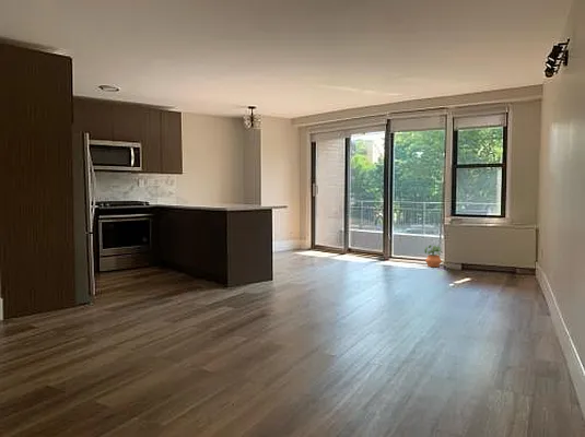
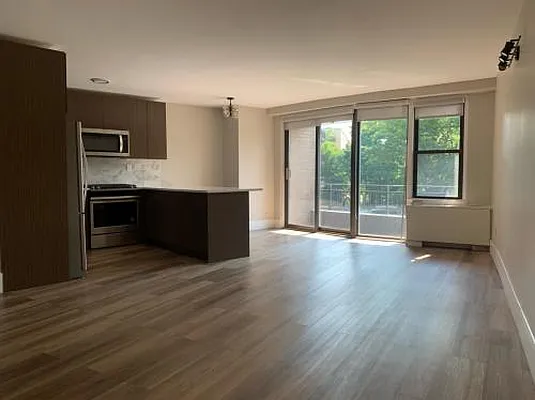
- potted plant [423,244,443,268]
